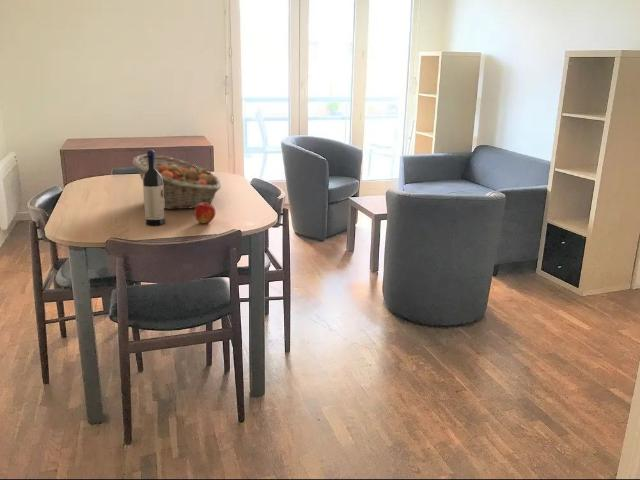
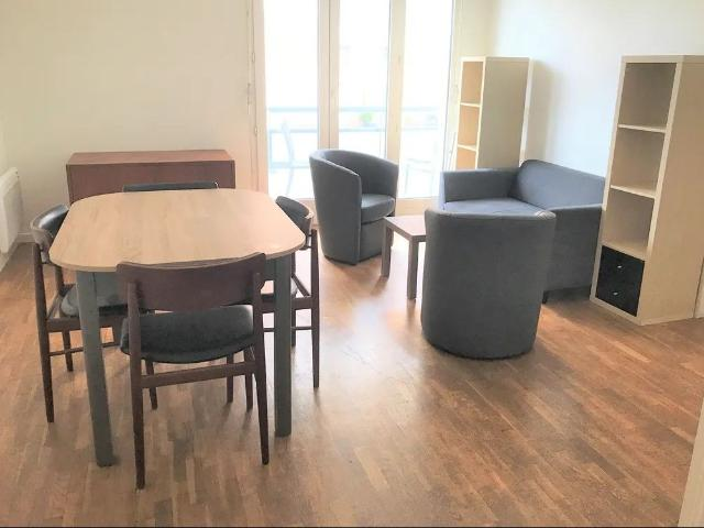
- wine bottle [142,149,166,226]
- apple [193,203,216,225]
- fruit basket [131,153,222,210]
